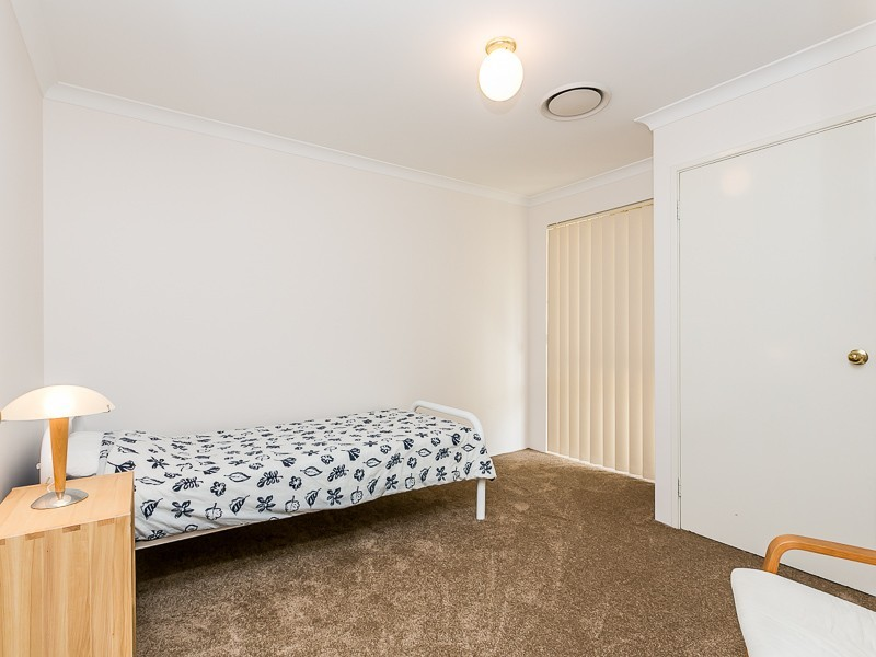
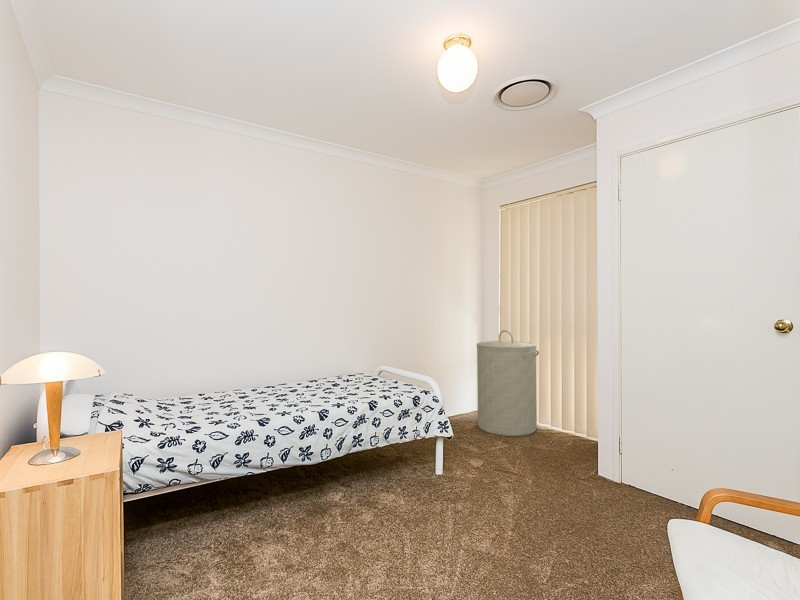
+ laundry hamper [476,329,540,437]
